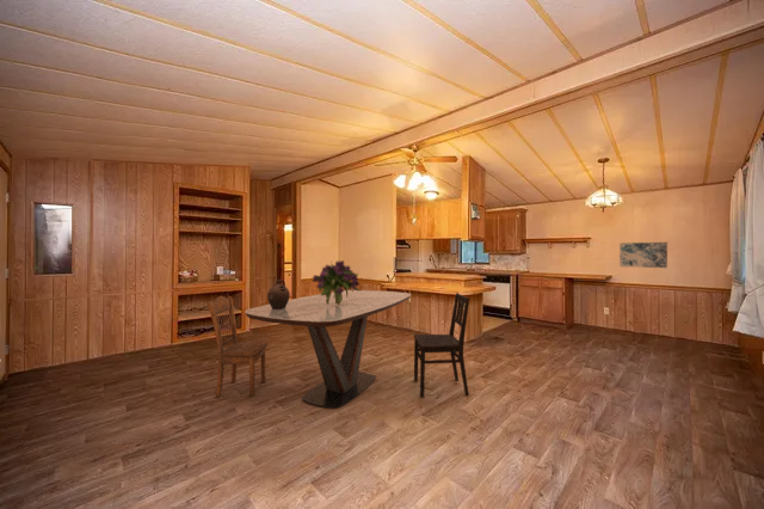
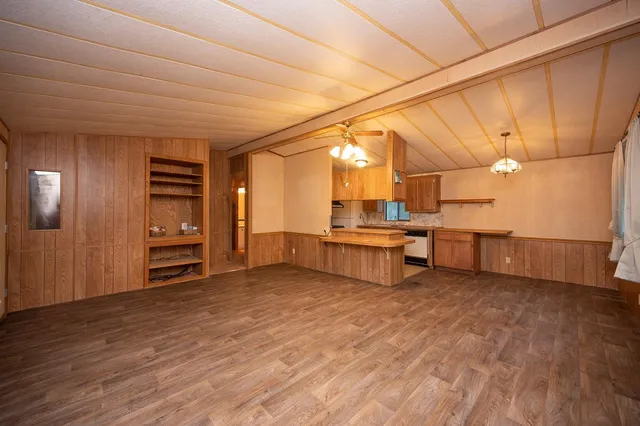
- dining chair [207,295,269,398]
- dining table [244,289,412,410]
- dining chair [413,292,470,399]
- bouquet [310,259,361,305]
- ceramic jug [266,278,291,309]
- wall art [618,241,668,269]
